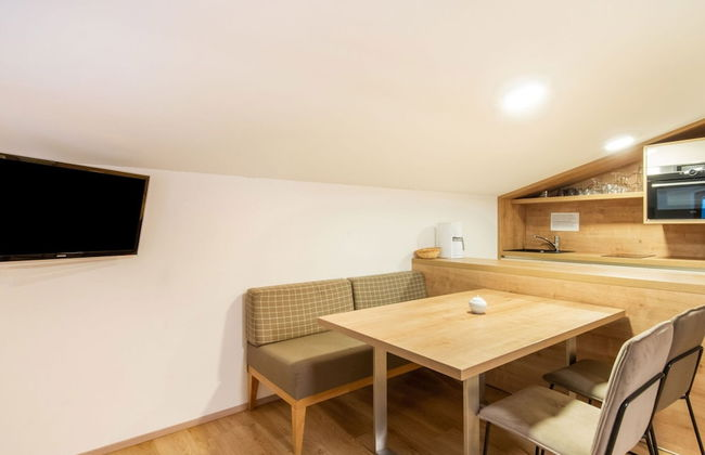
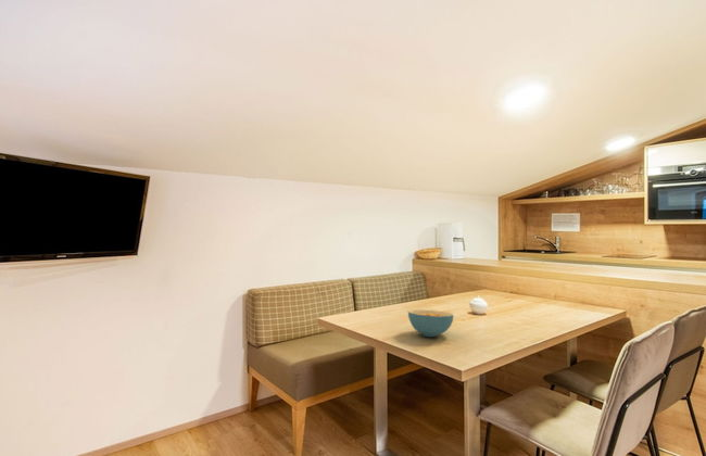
+ cereal bowl [407,308,455,338]
